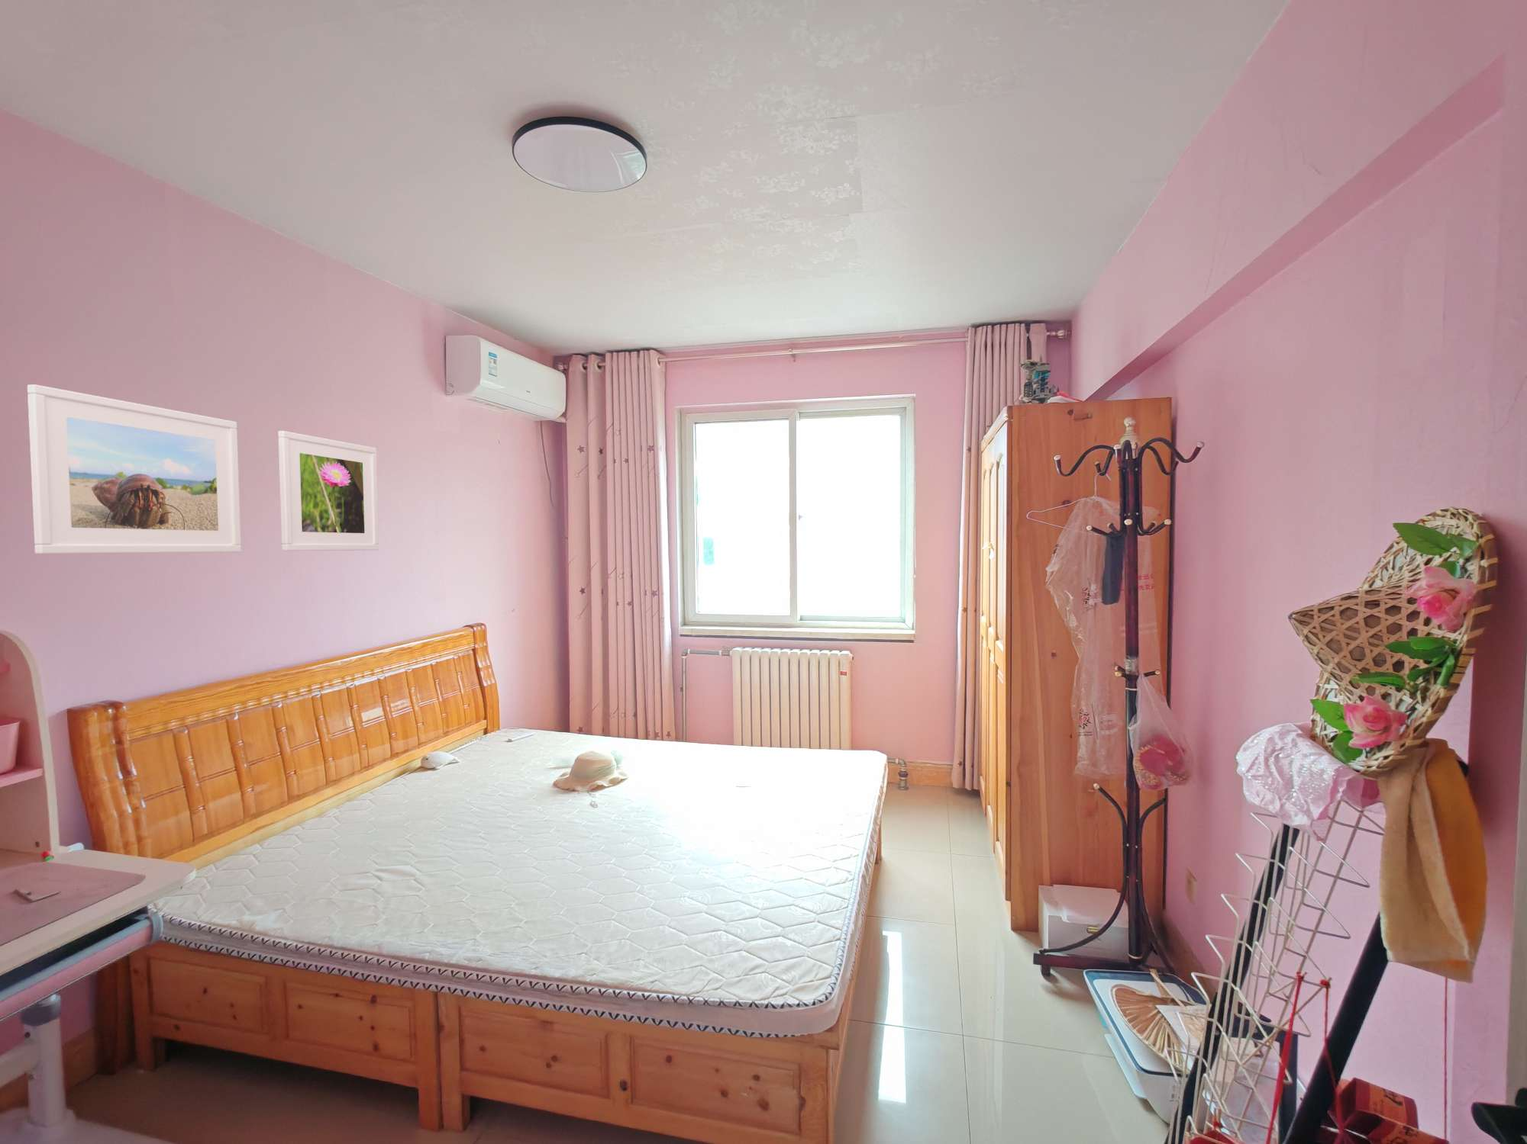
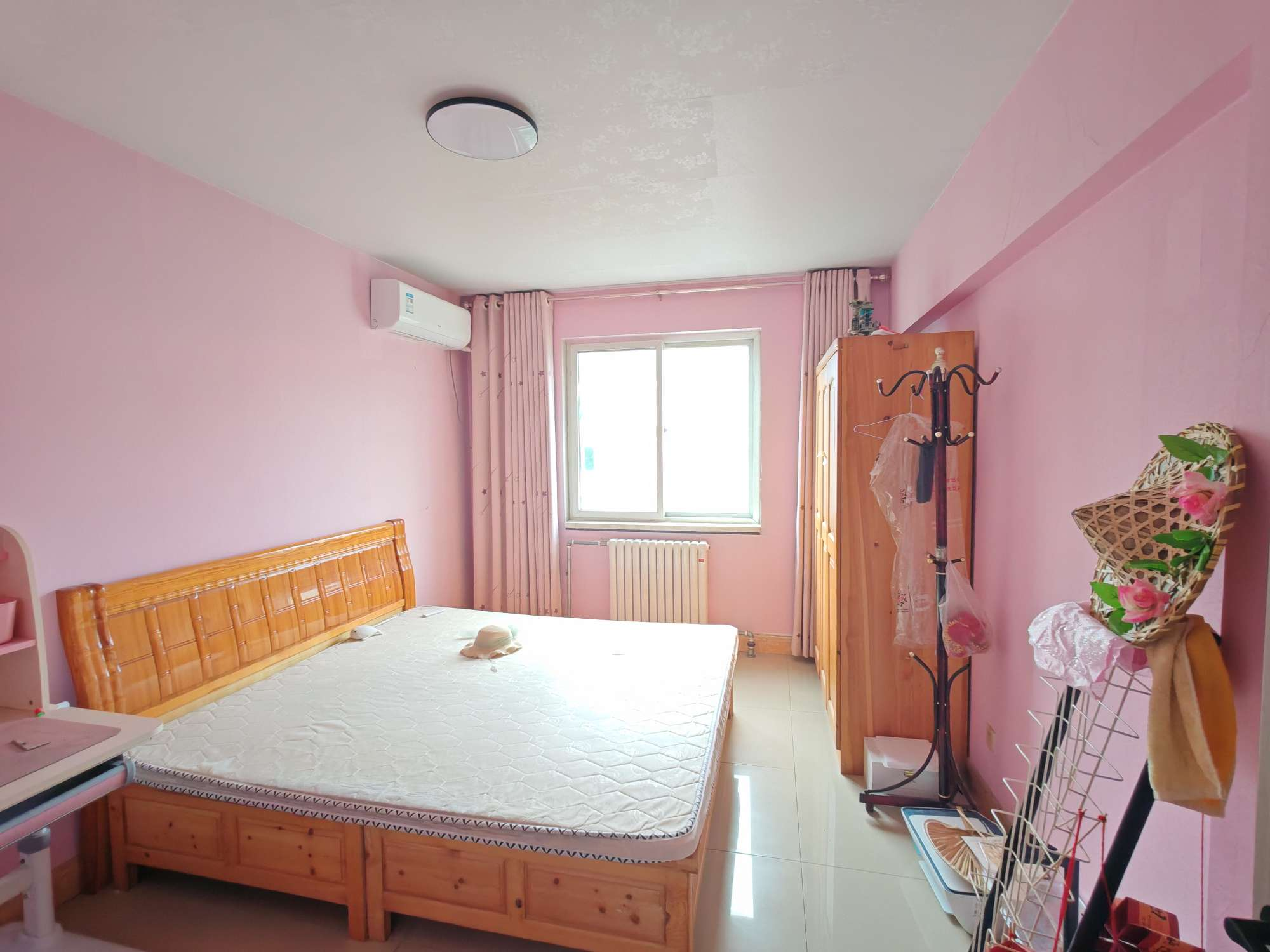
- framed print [26,383,242,554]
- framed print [278,430,380,552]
